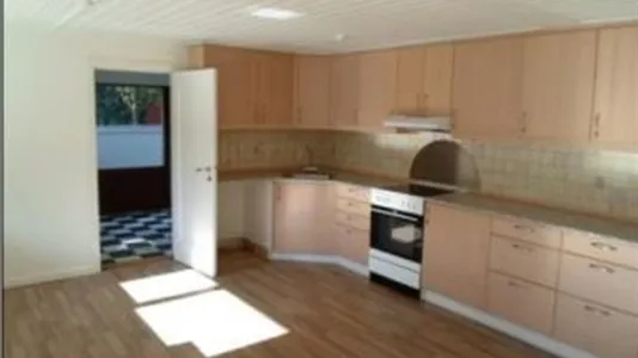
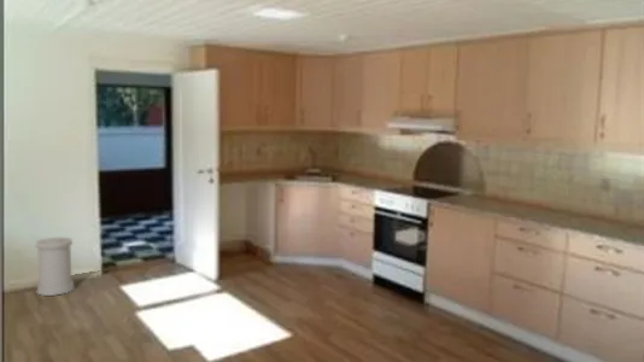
+ trash can [34,237,76,297]
